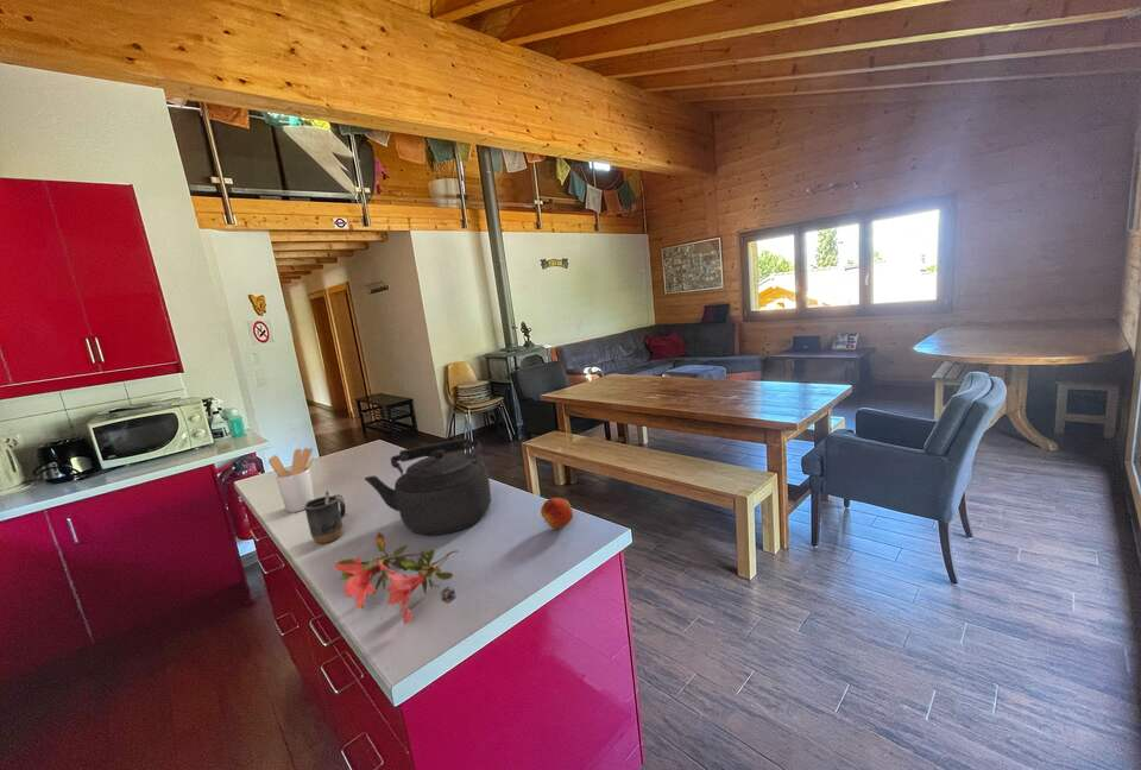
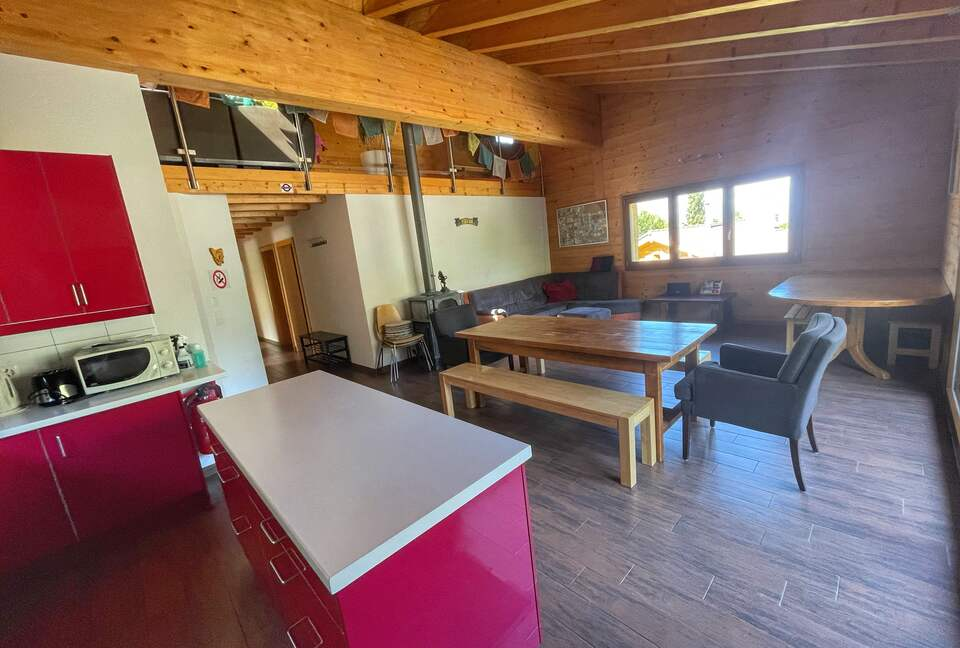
- kettle [363,437,492,536]
- utensil holder [267,447,315,513]
- mug [304,490,349,544]
- fruit [540,497,574,530]
- flower [333,531,459,625]
